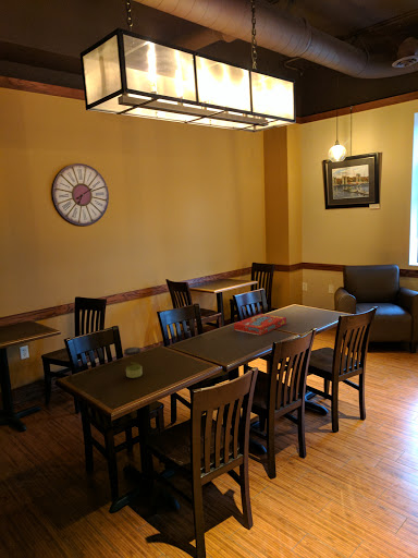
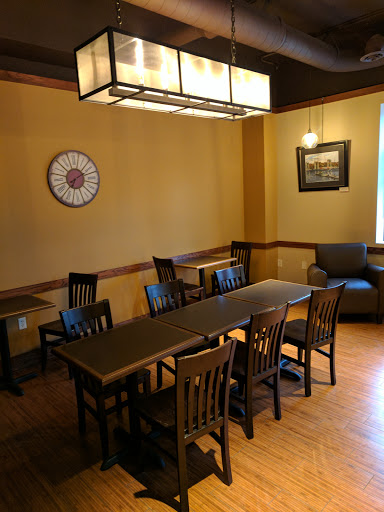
- snack box [233,313,287,337]
- jar [123,347,144,379]
